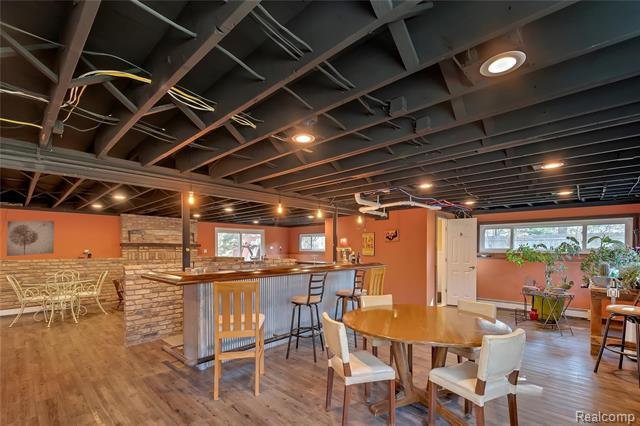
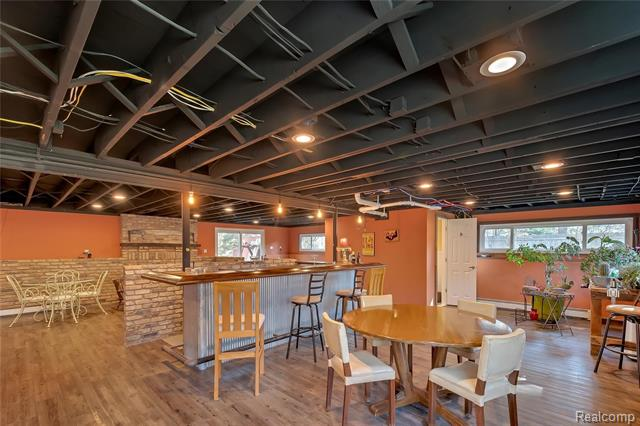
- wall art [6,220,55,257]
